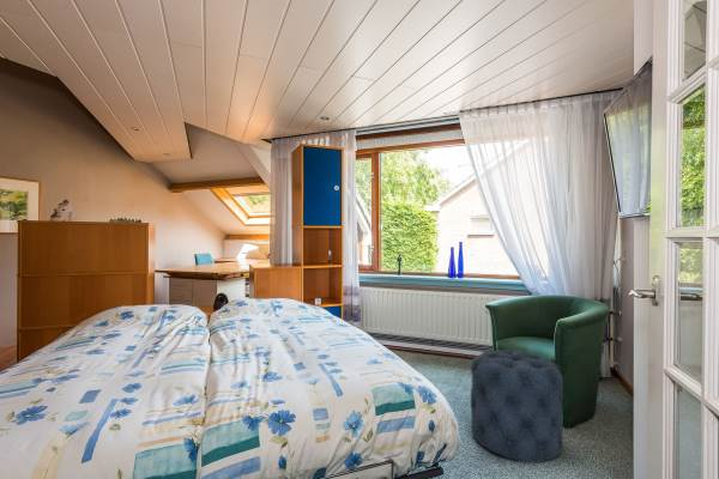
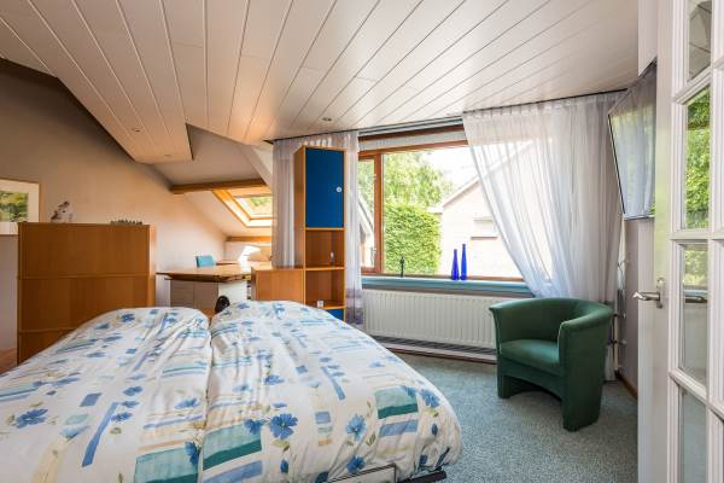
- ottoman [470,348,564,463]
